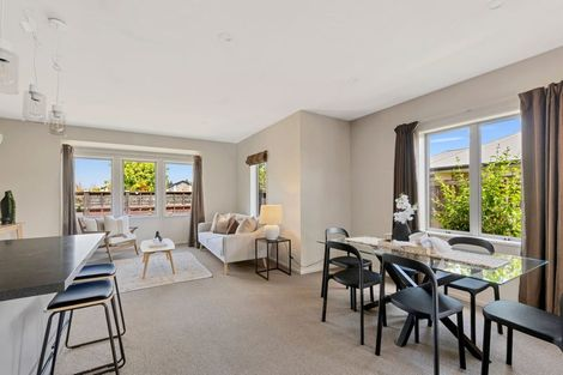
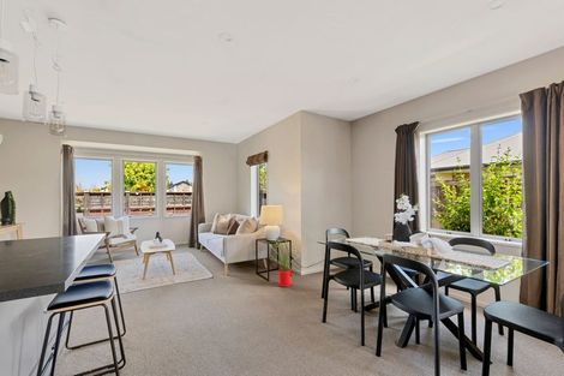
+ house plant [268,239,301,288]
